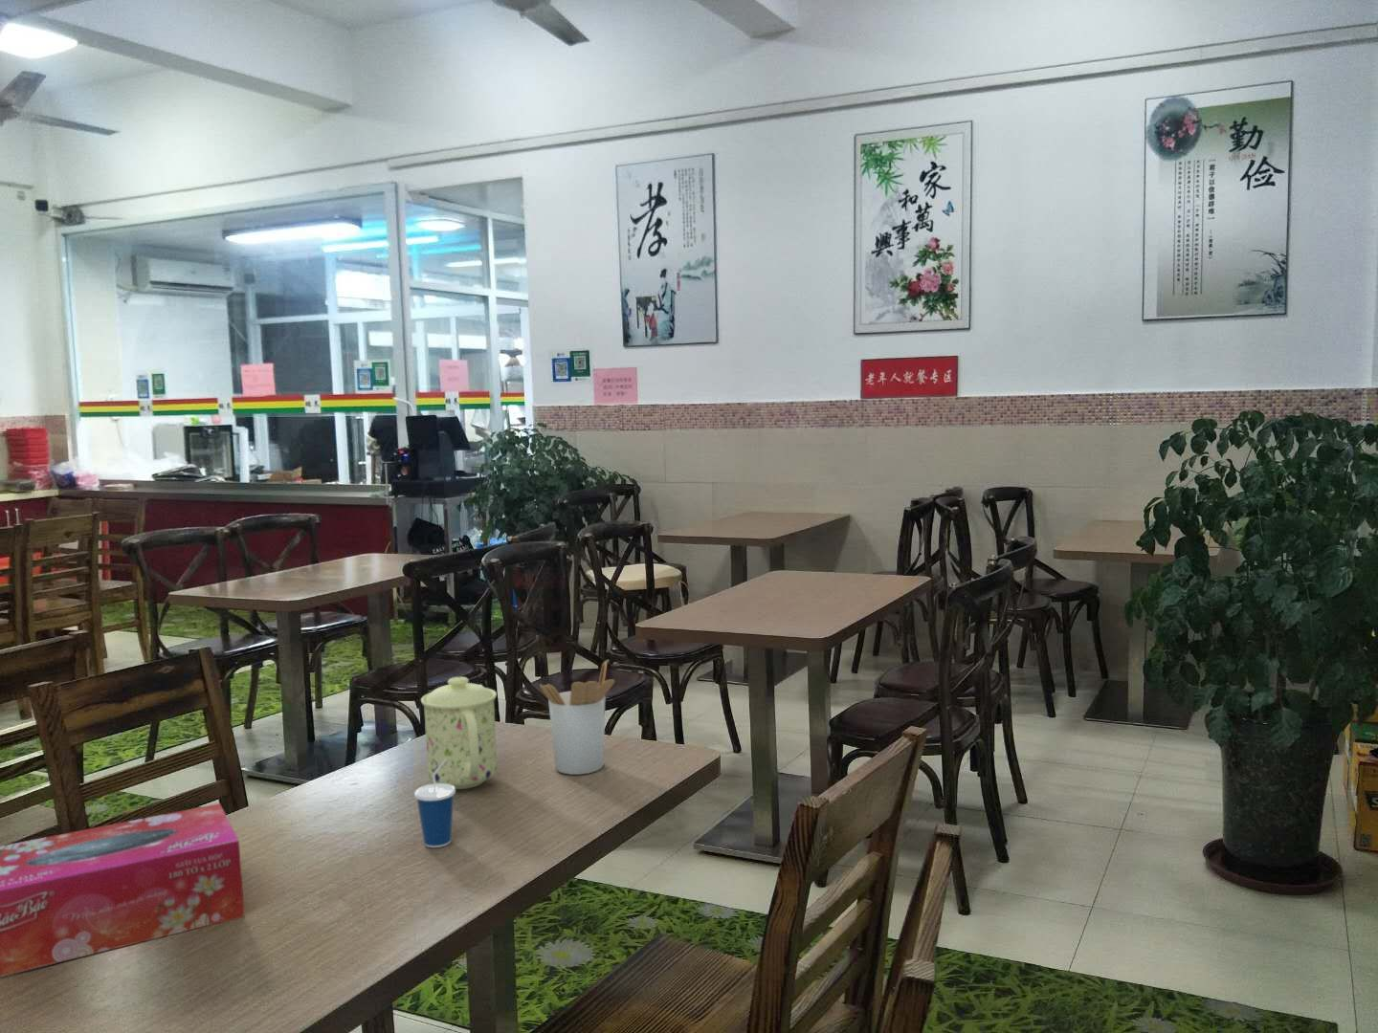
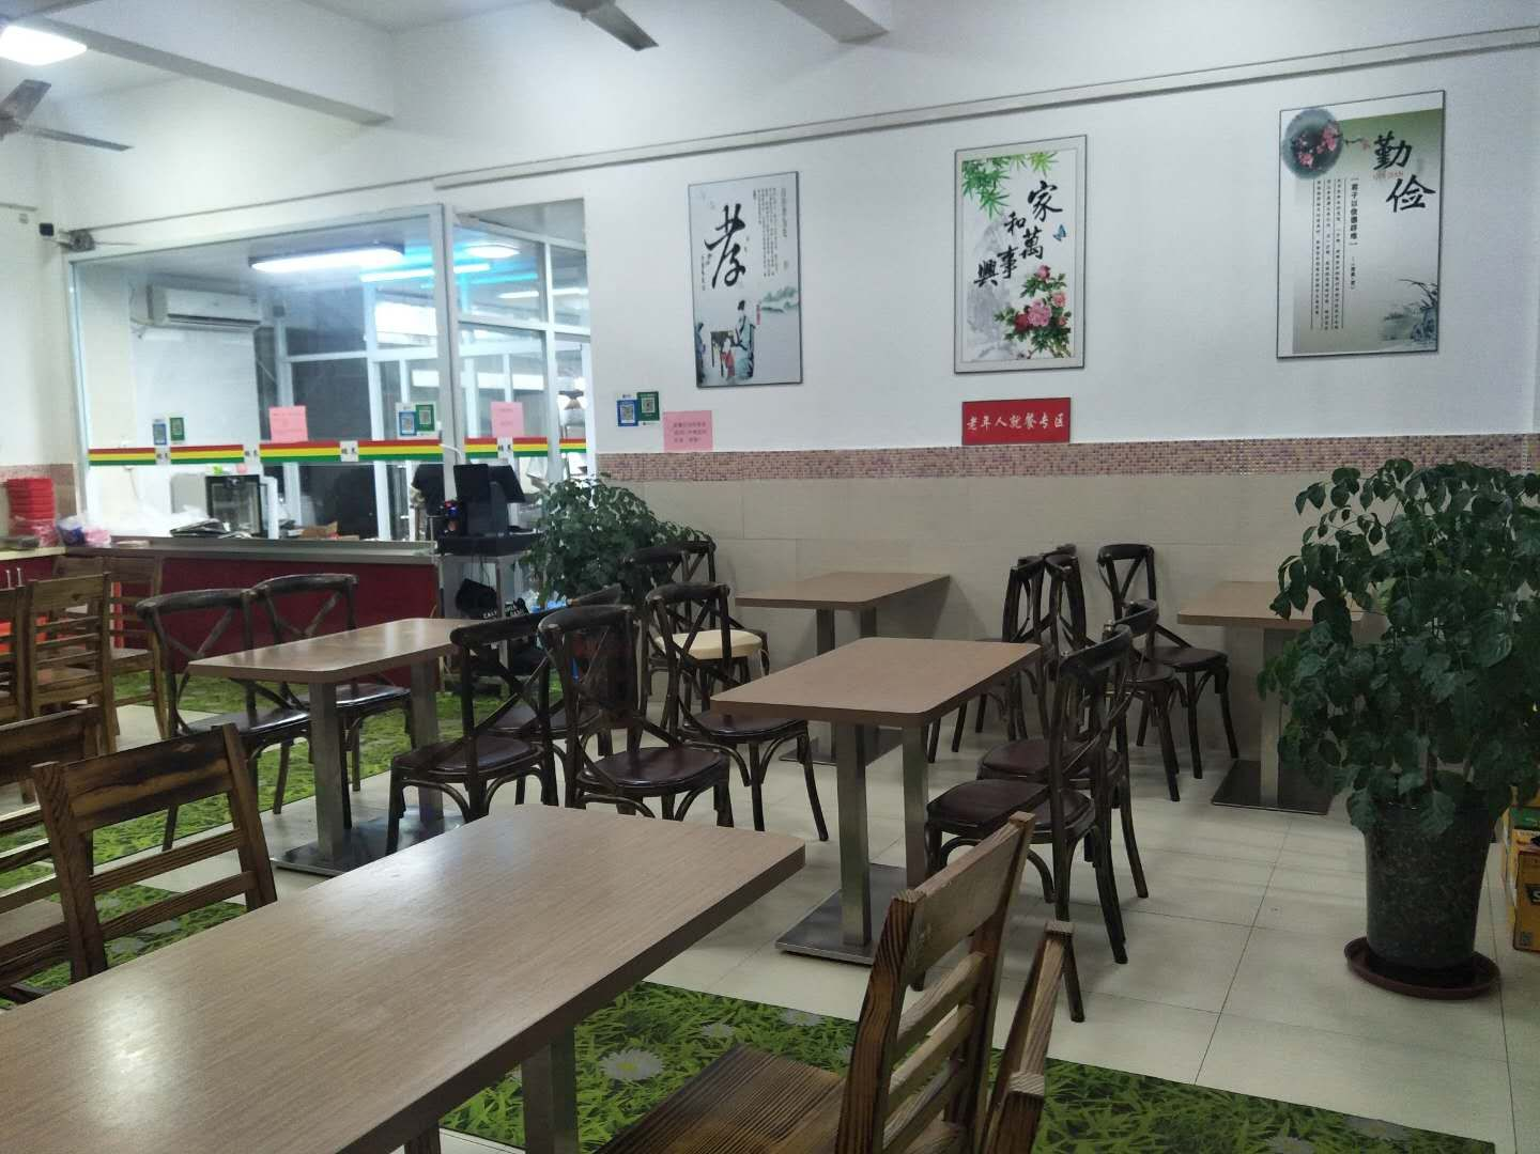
- mug [420,676,498,790]
- tissue box [0,803,245,978]
- utensil holder [539,660,616,776]
- cup [413,758,457,849]
